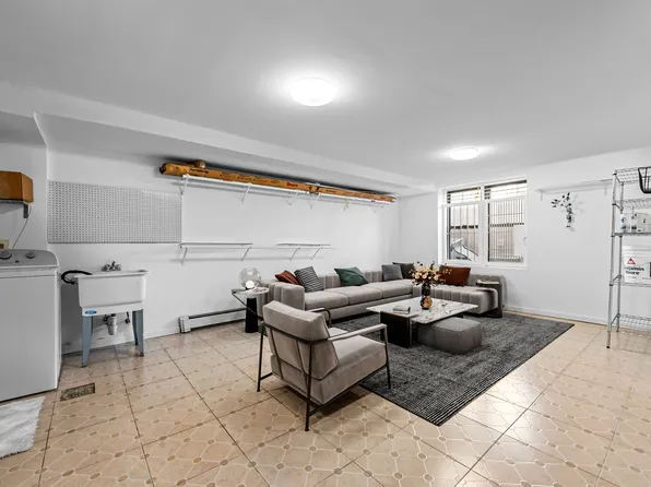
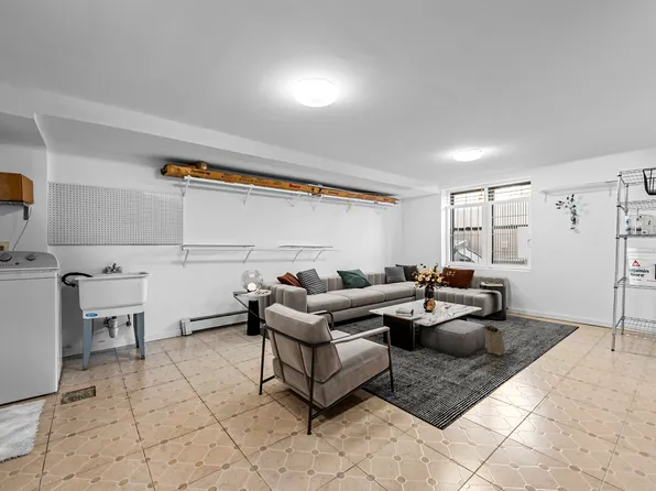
+ basket [482,324,509,357]
